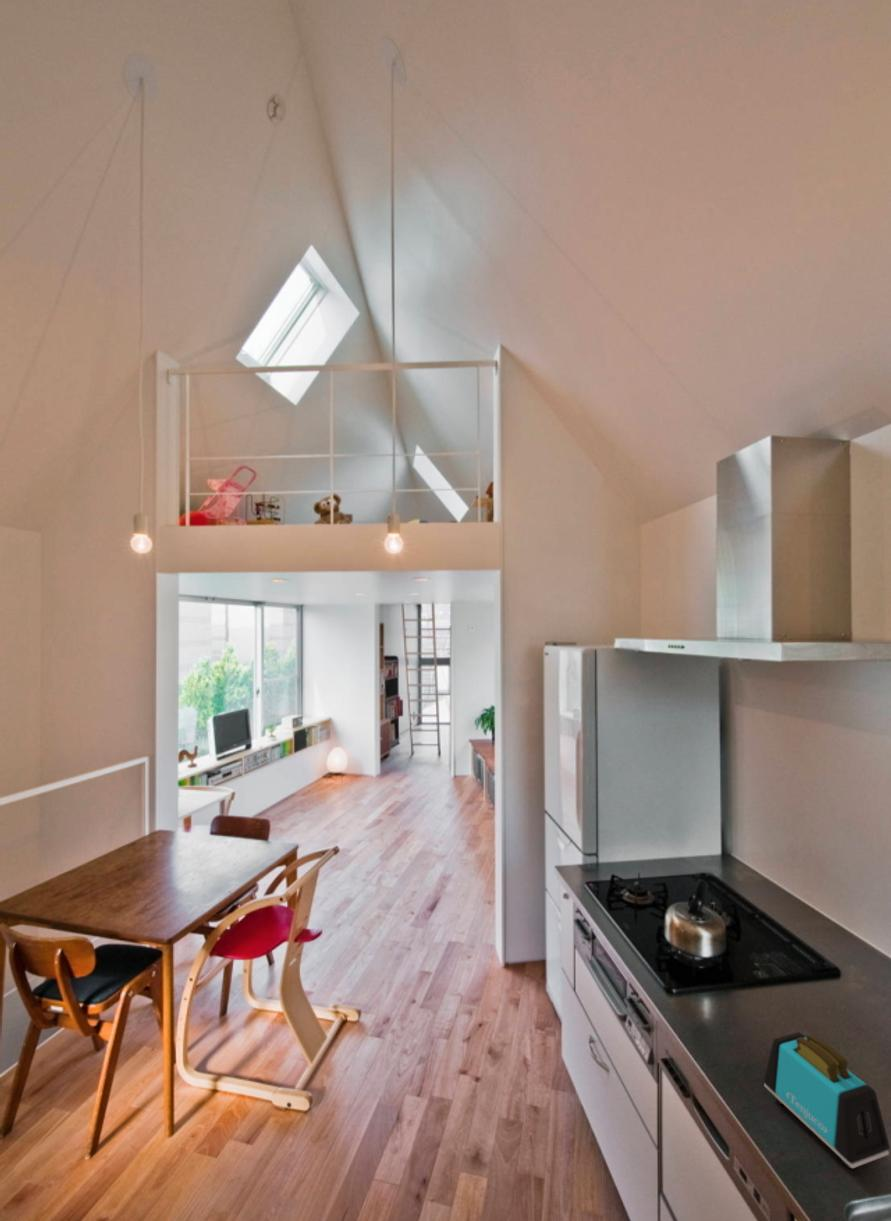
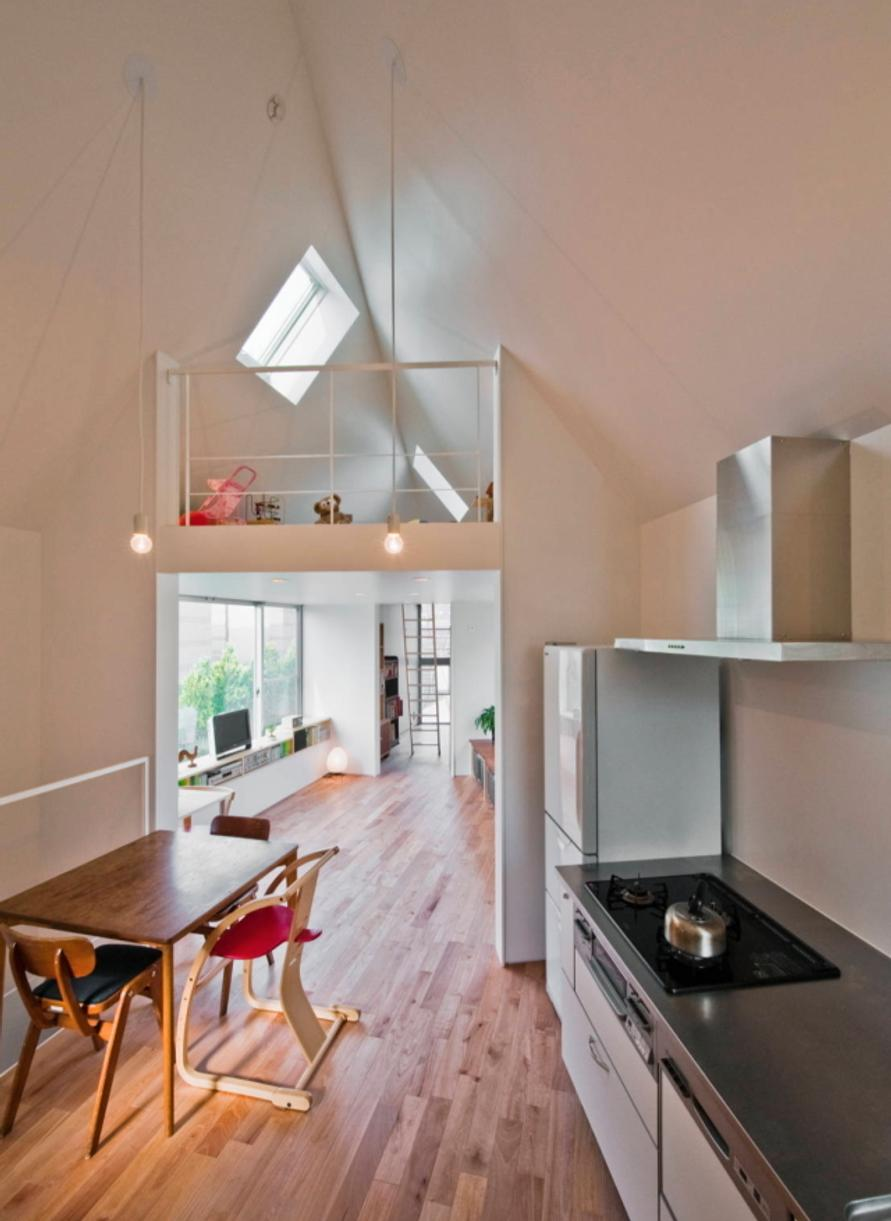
- toaster [763,1031,891,1170]
